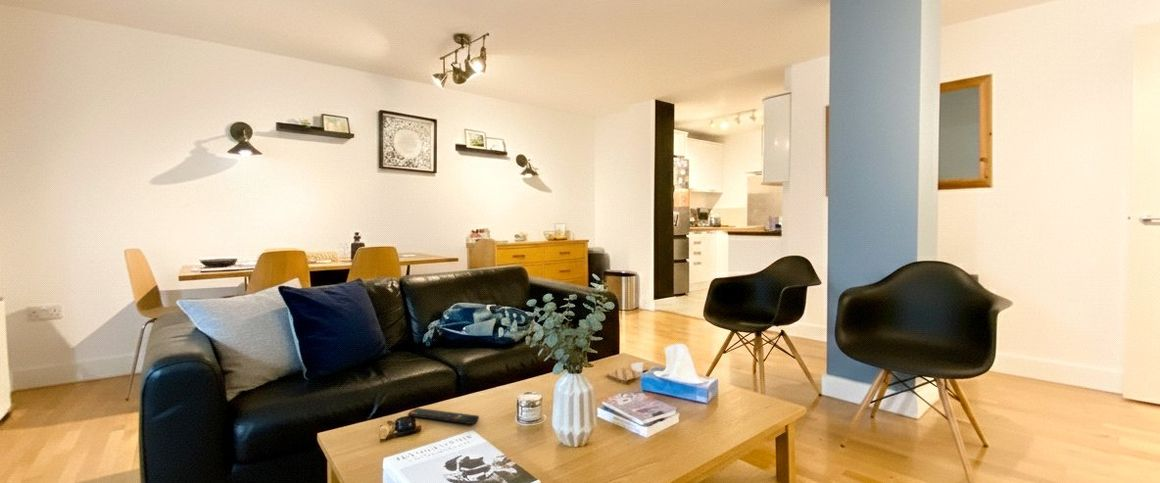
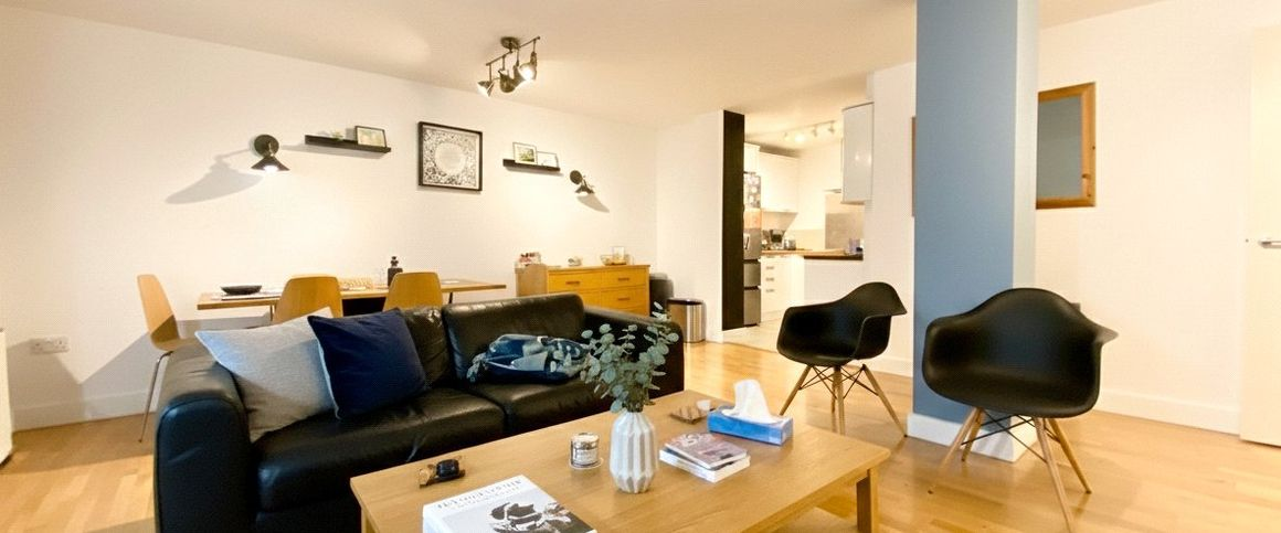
- remote control [407,407,480,425]
